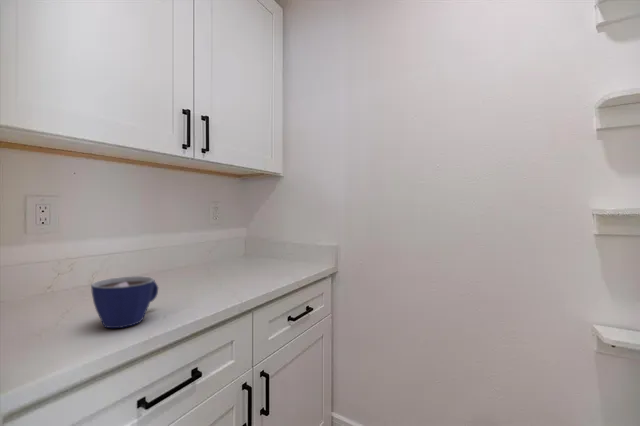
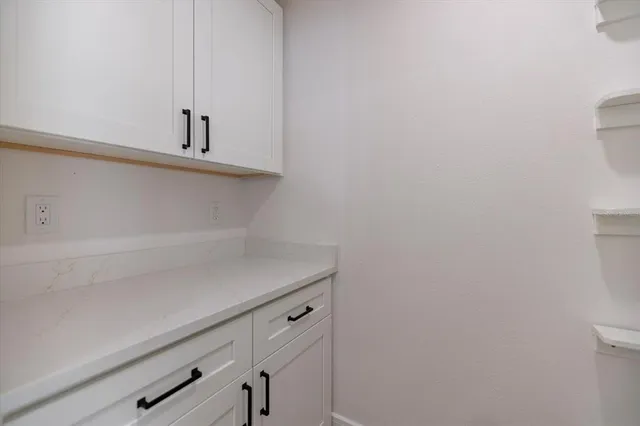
- cup [90,275,159,329]
